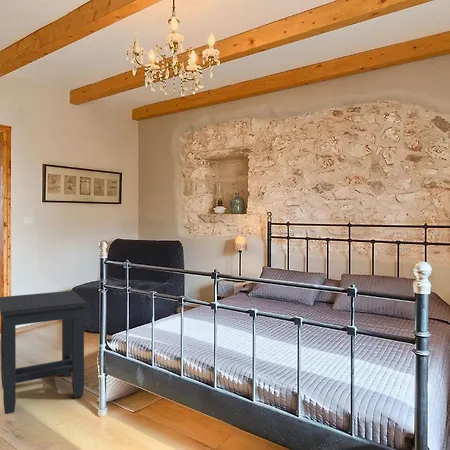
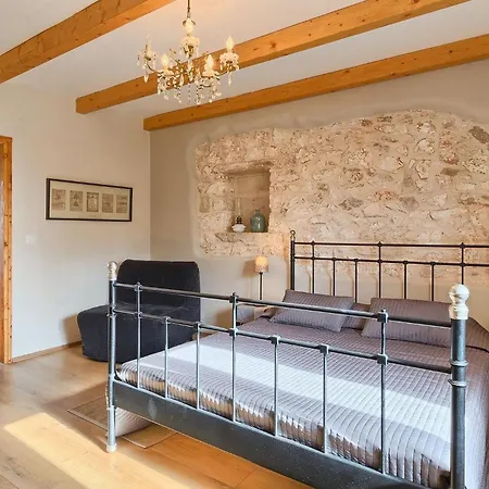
- side table [0,290,88,415]
